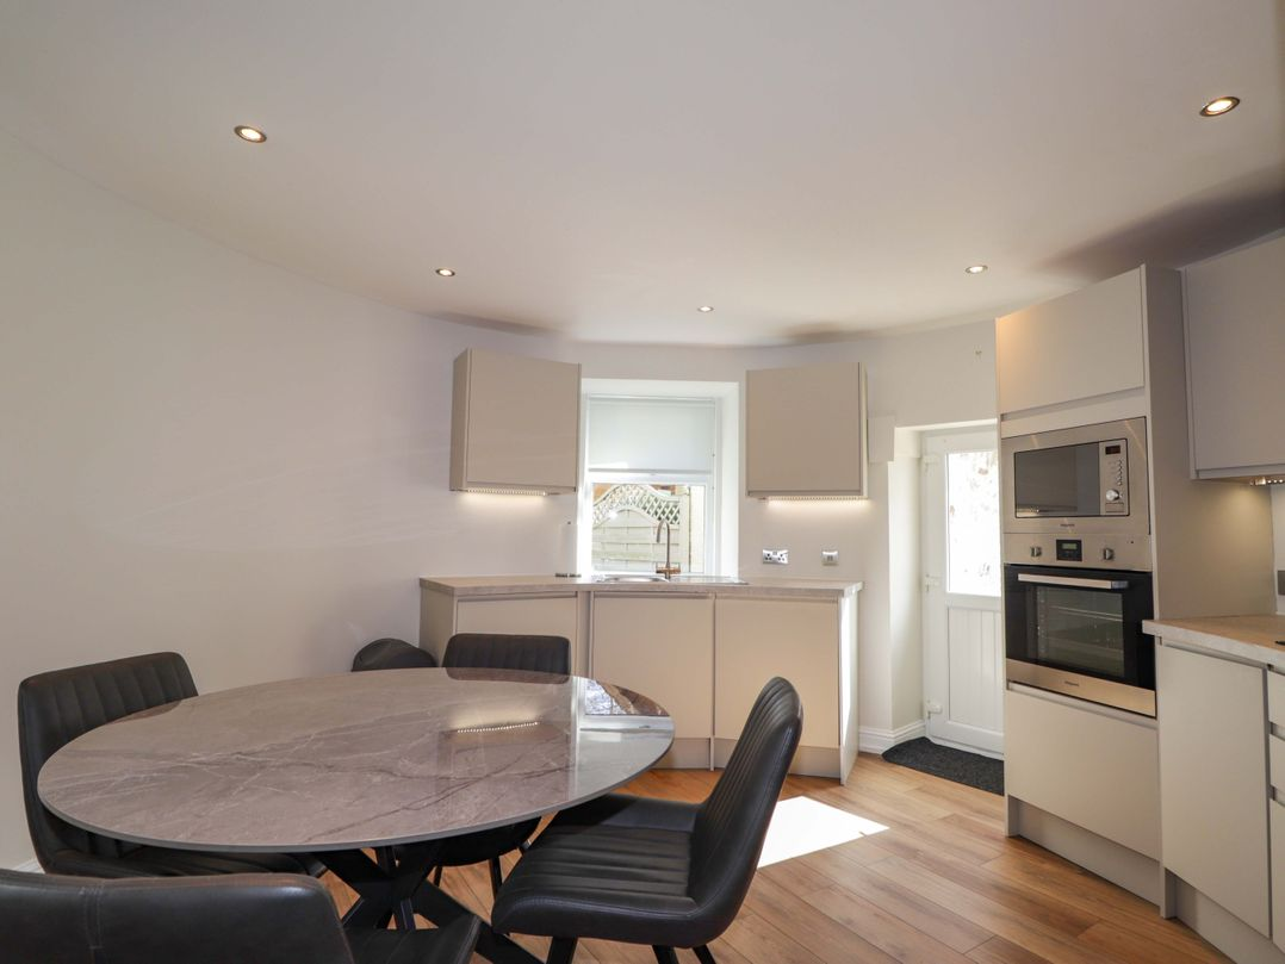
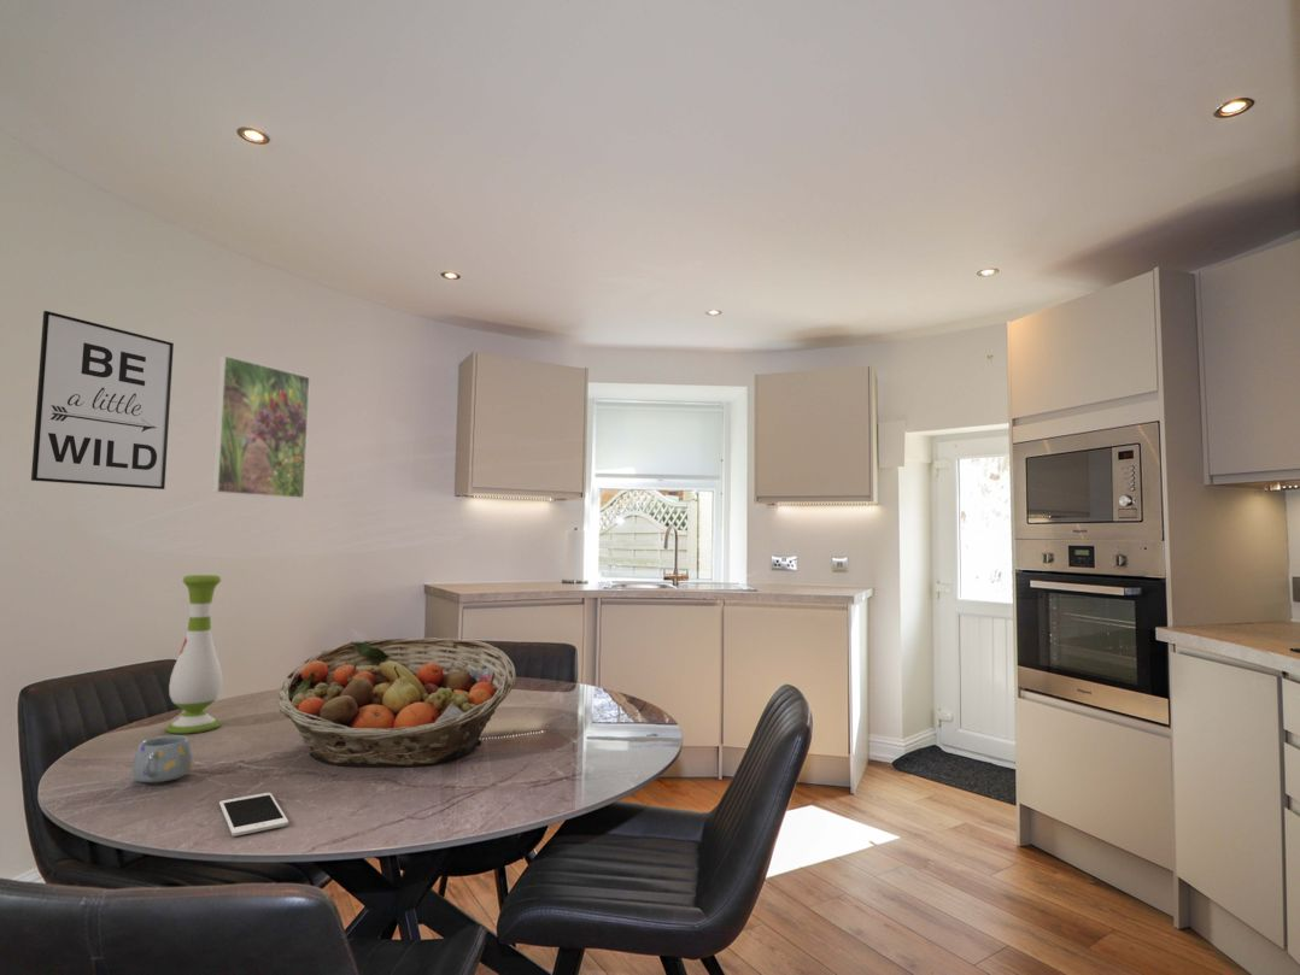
+ vase [164,574,223,735]
+ cell phone [218,792,289,838]
+ mug [131,734,193,783]
+ fruit basket [275,636,517,768]
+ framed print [211,354,311,500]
+ wall art [30,310,175,491]
